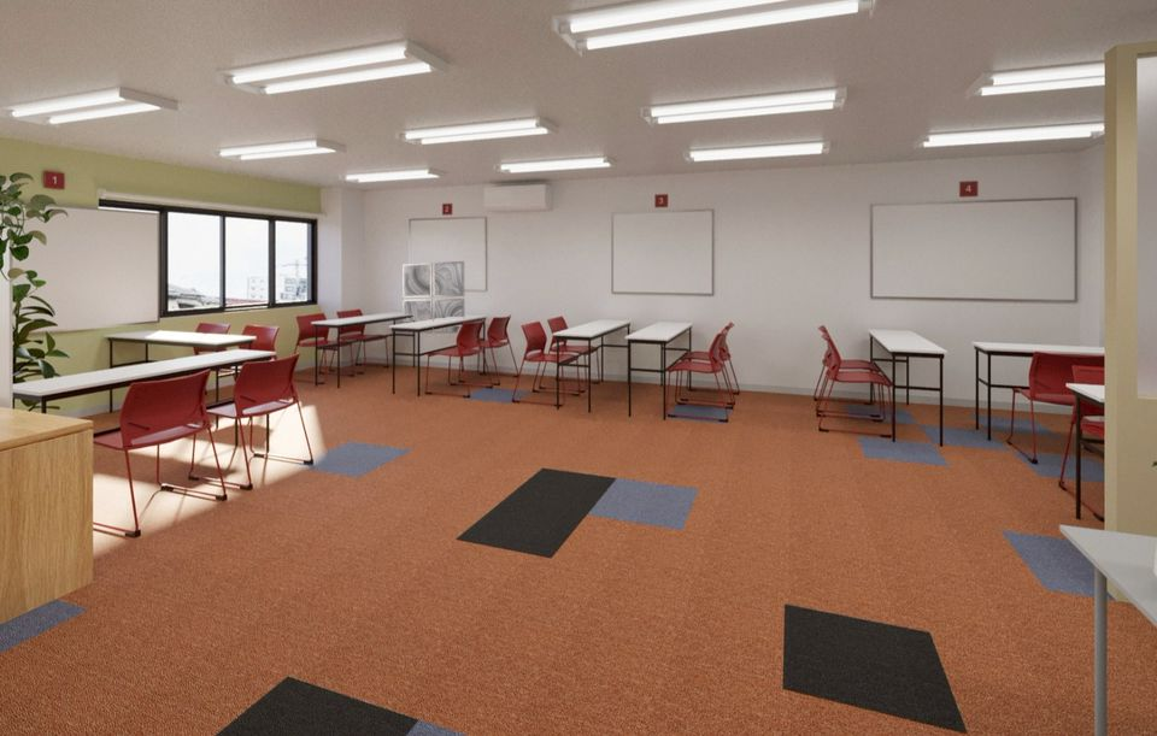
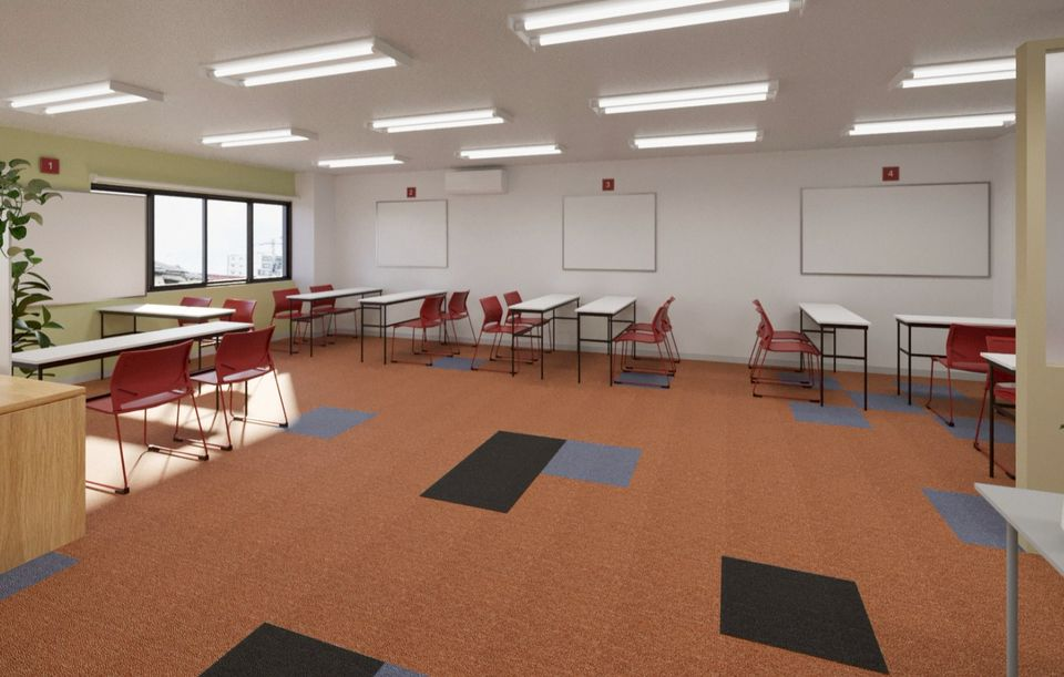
- wall art [401,260,465,335]
